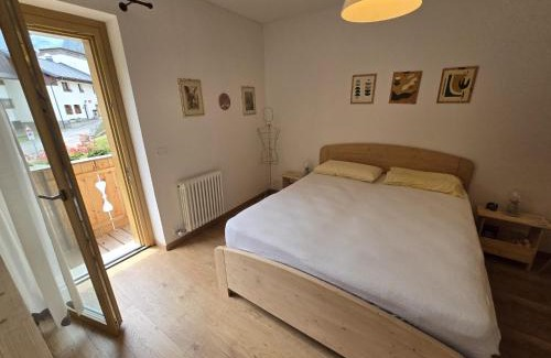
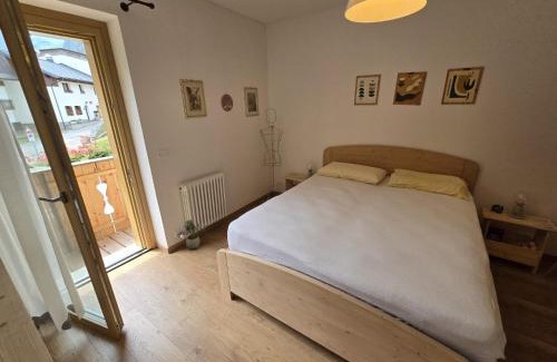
+ potted plant [183,218,207,251]
